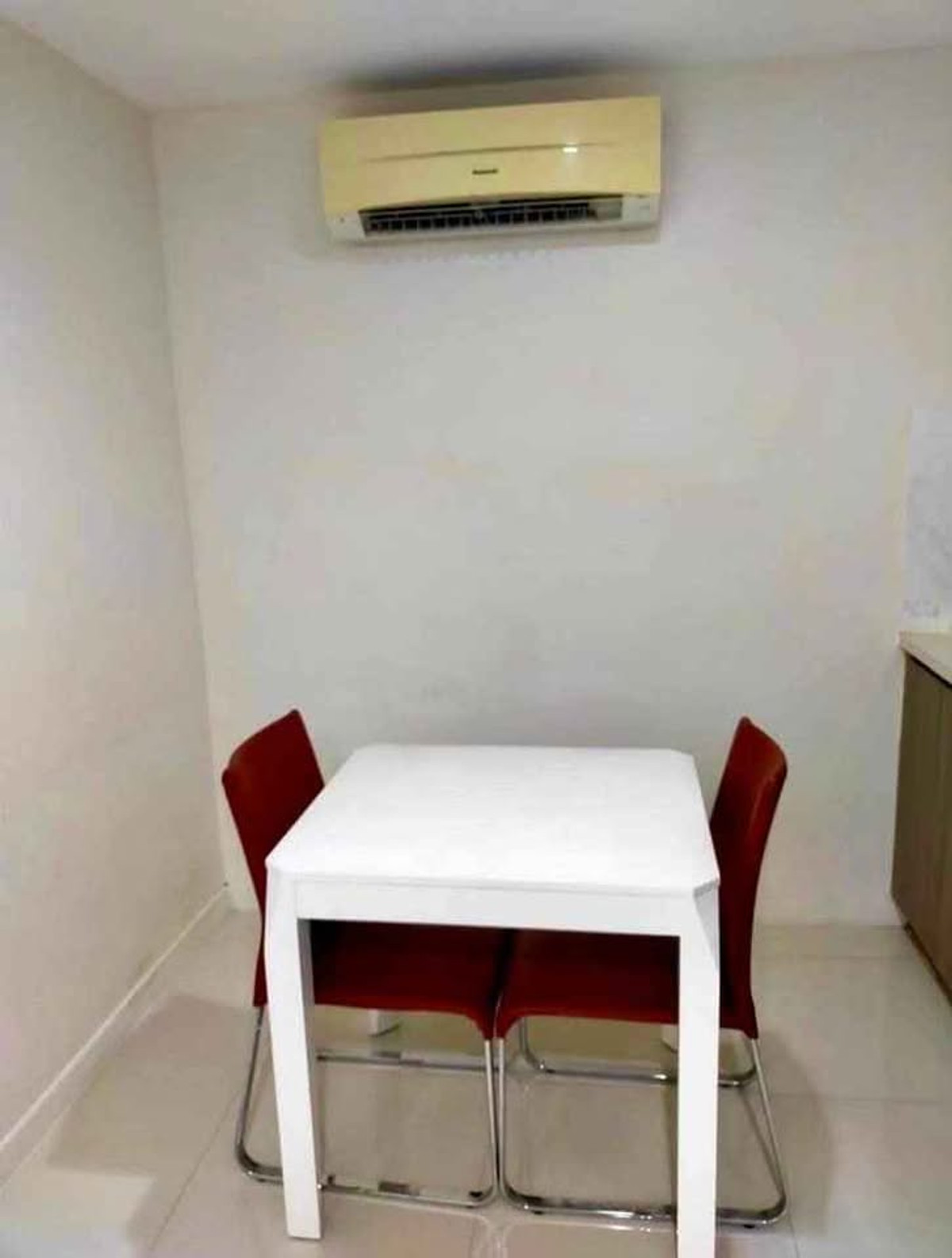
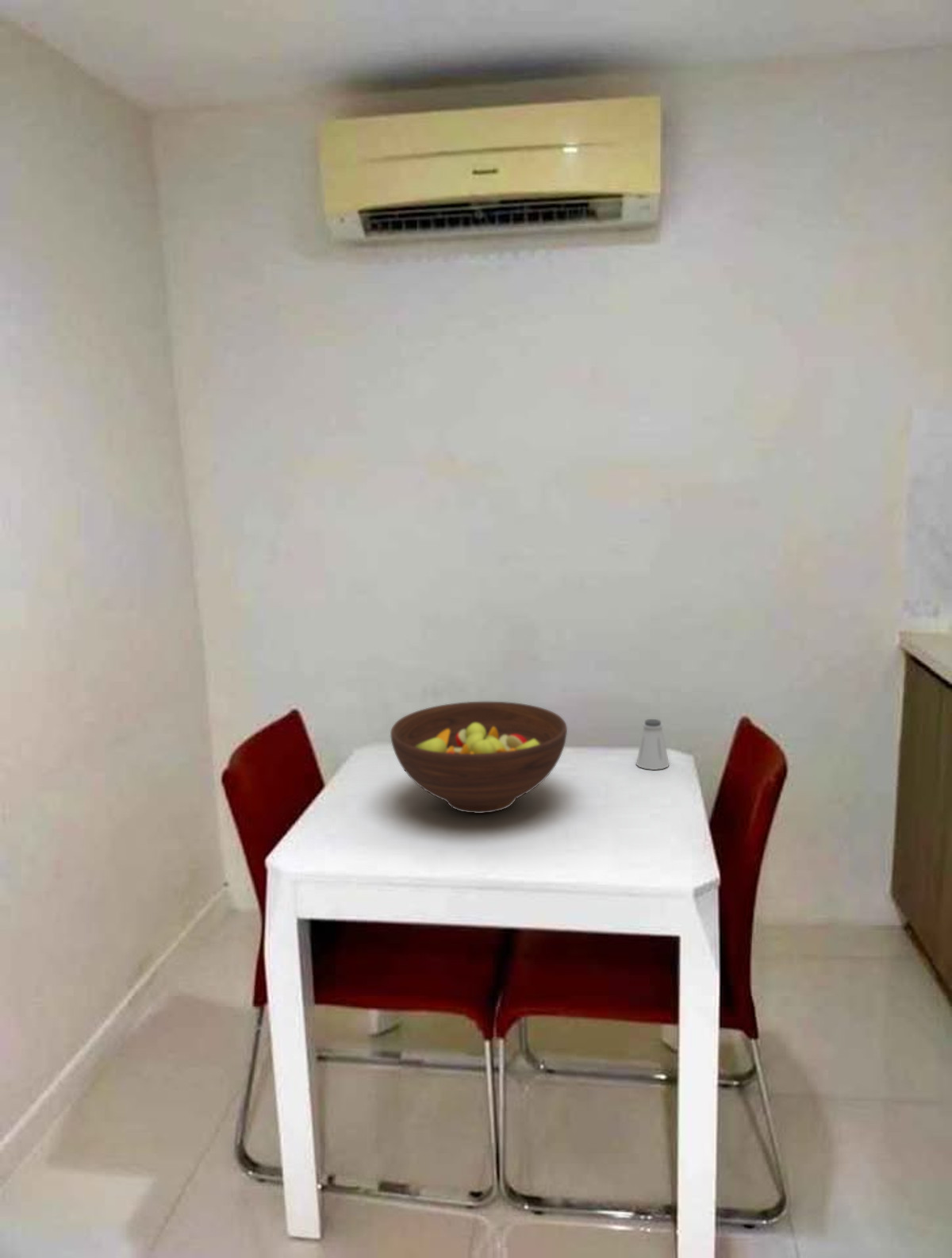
+ saltshaker [635,718,670,771]
+ fruit bowl [390,701,568,814]
